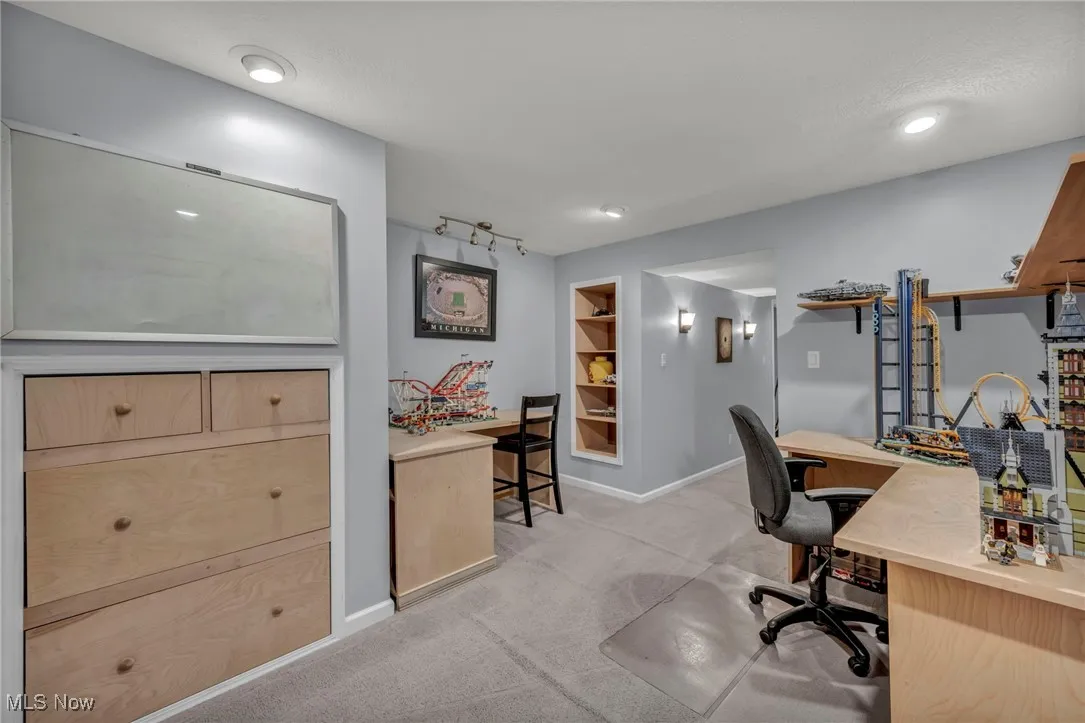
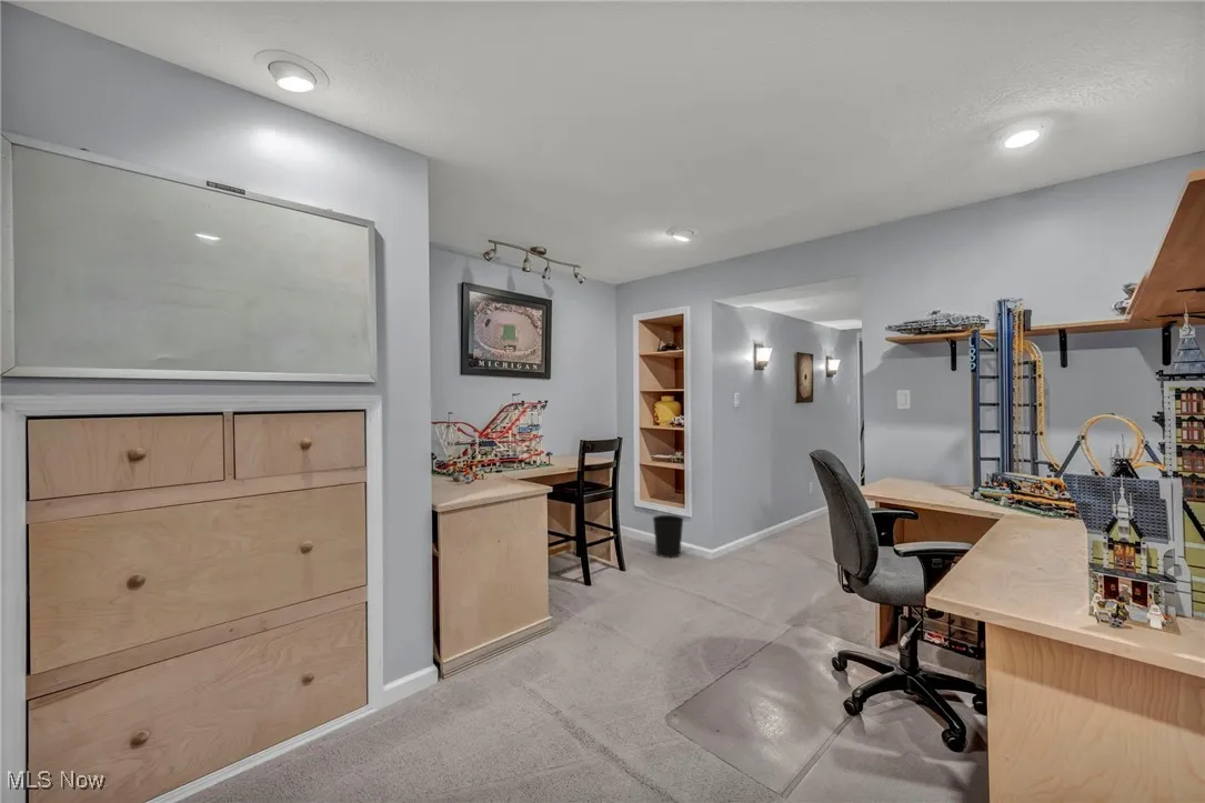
+ wastebasket [652,514,685,559]
